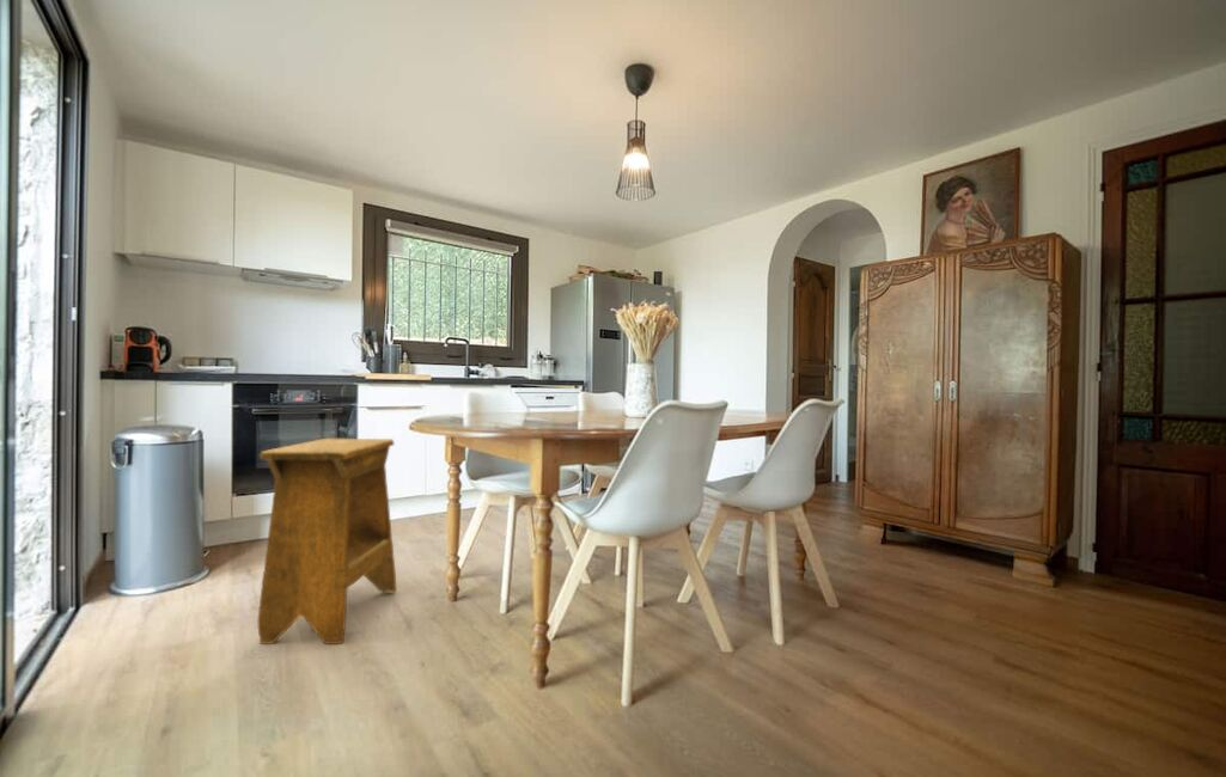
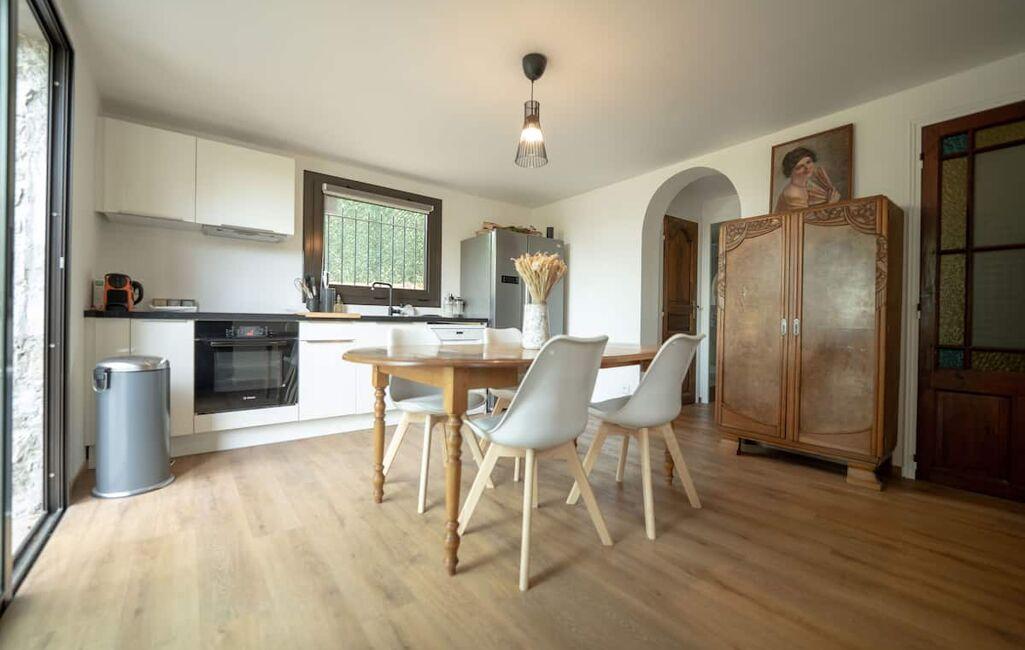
- stool [256,438,397,646]
